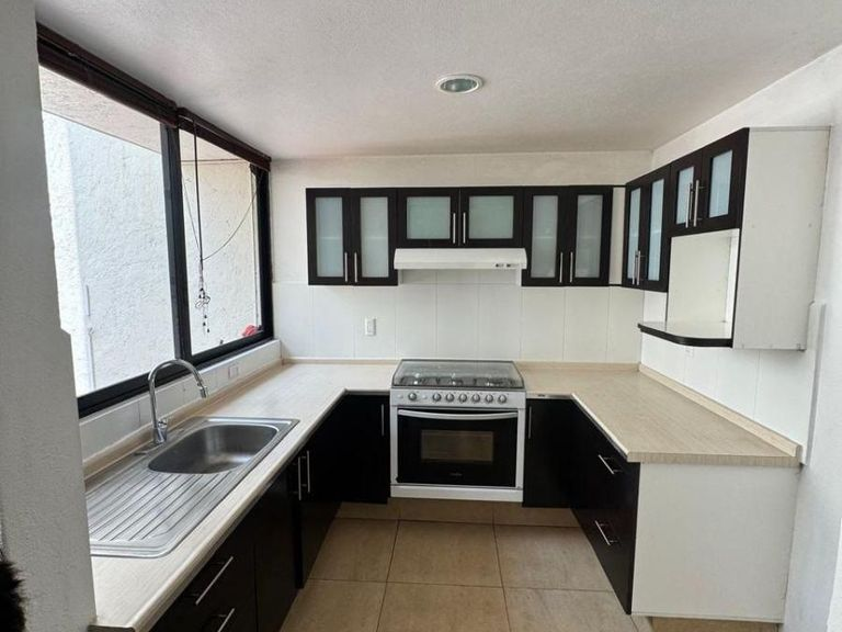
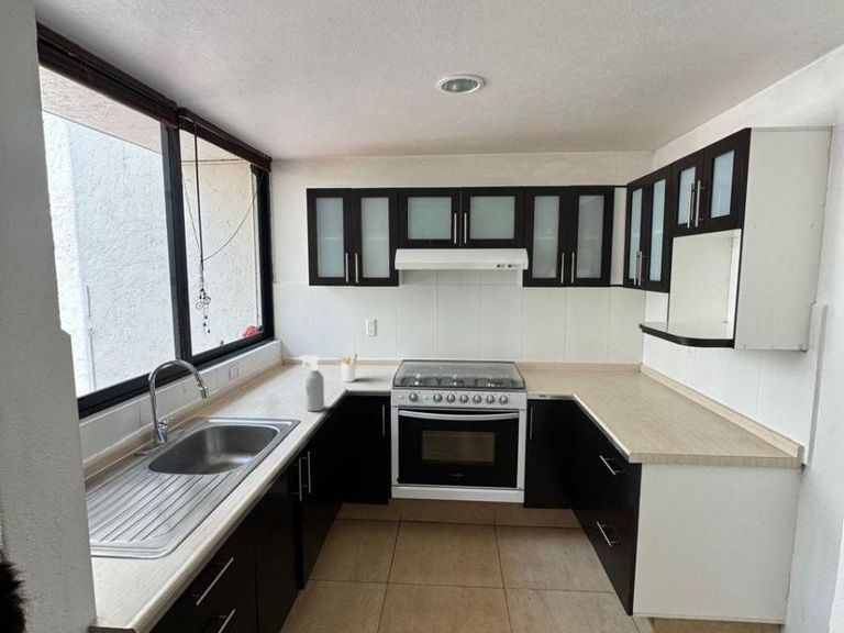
+ utensil holder [336,353,358,384]
+ spray bottle [298,355,325,412]
